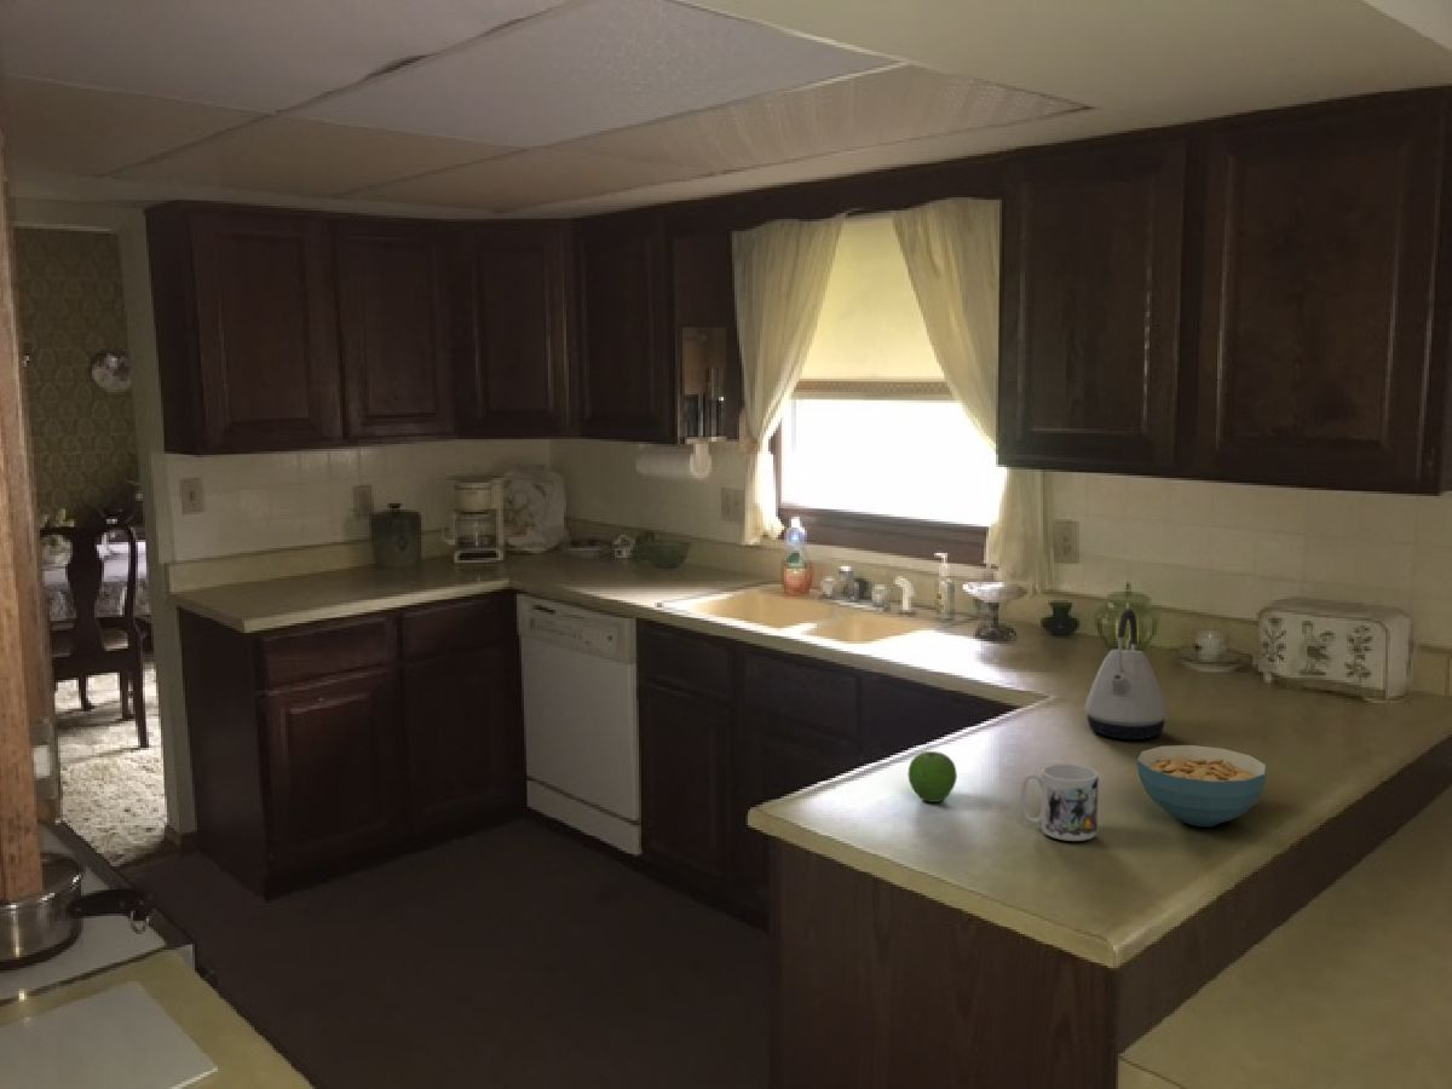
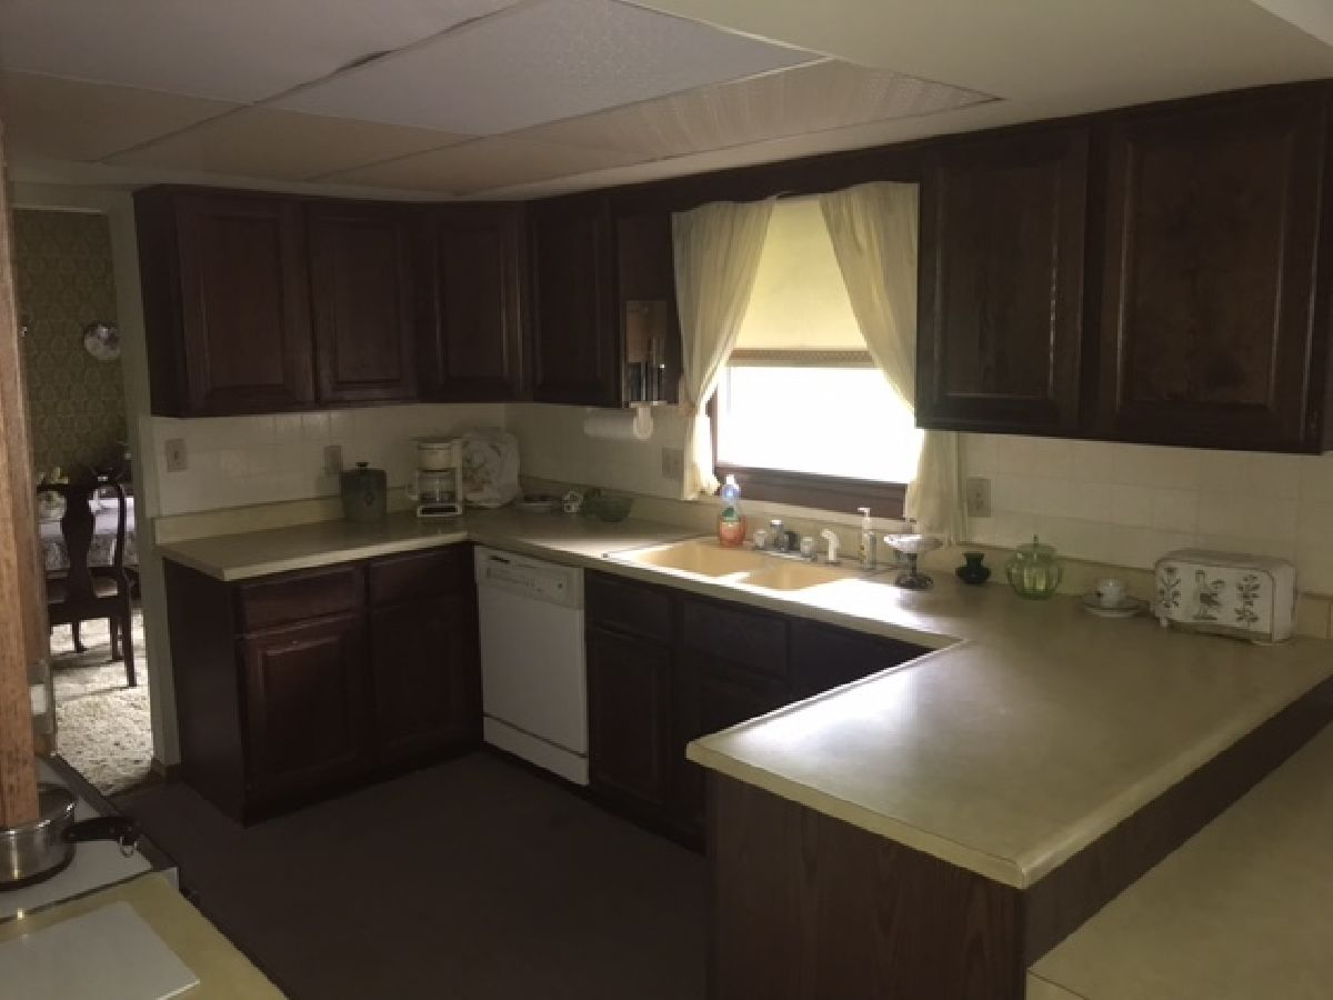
- kettle [1083,607,1169,741]
- mug [1019,762,1100,842]
- cereal bowl [1136,744,1268,828]
- fruit [906,750,958,803]
